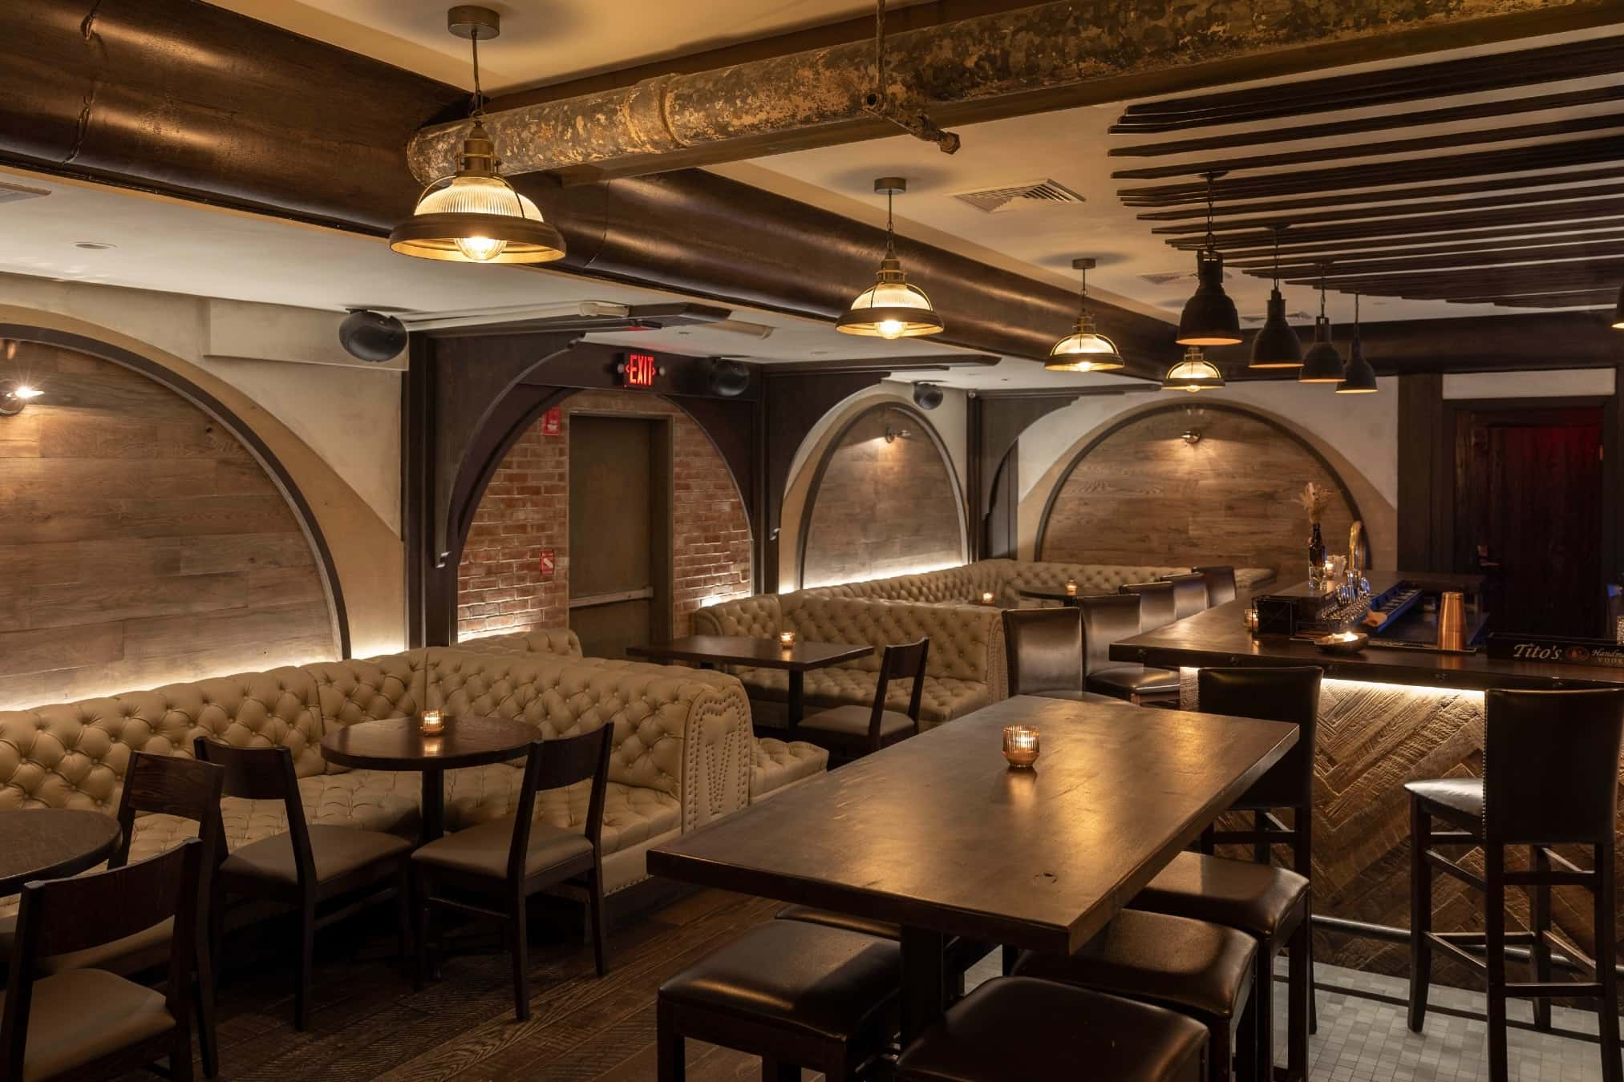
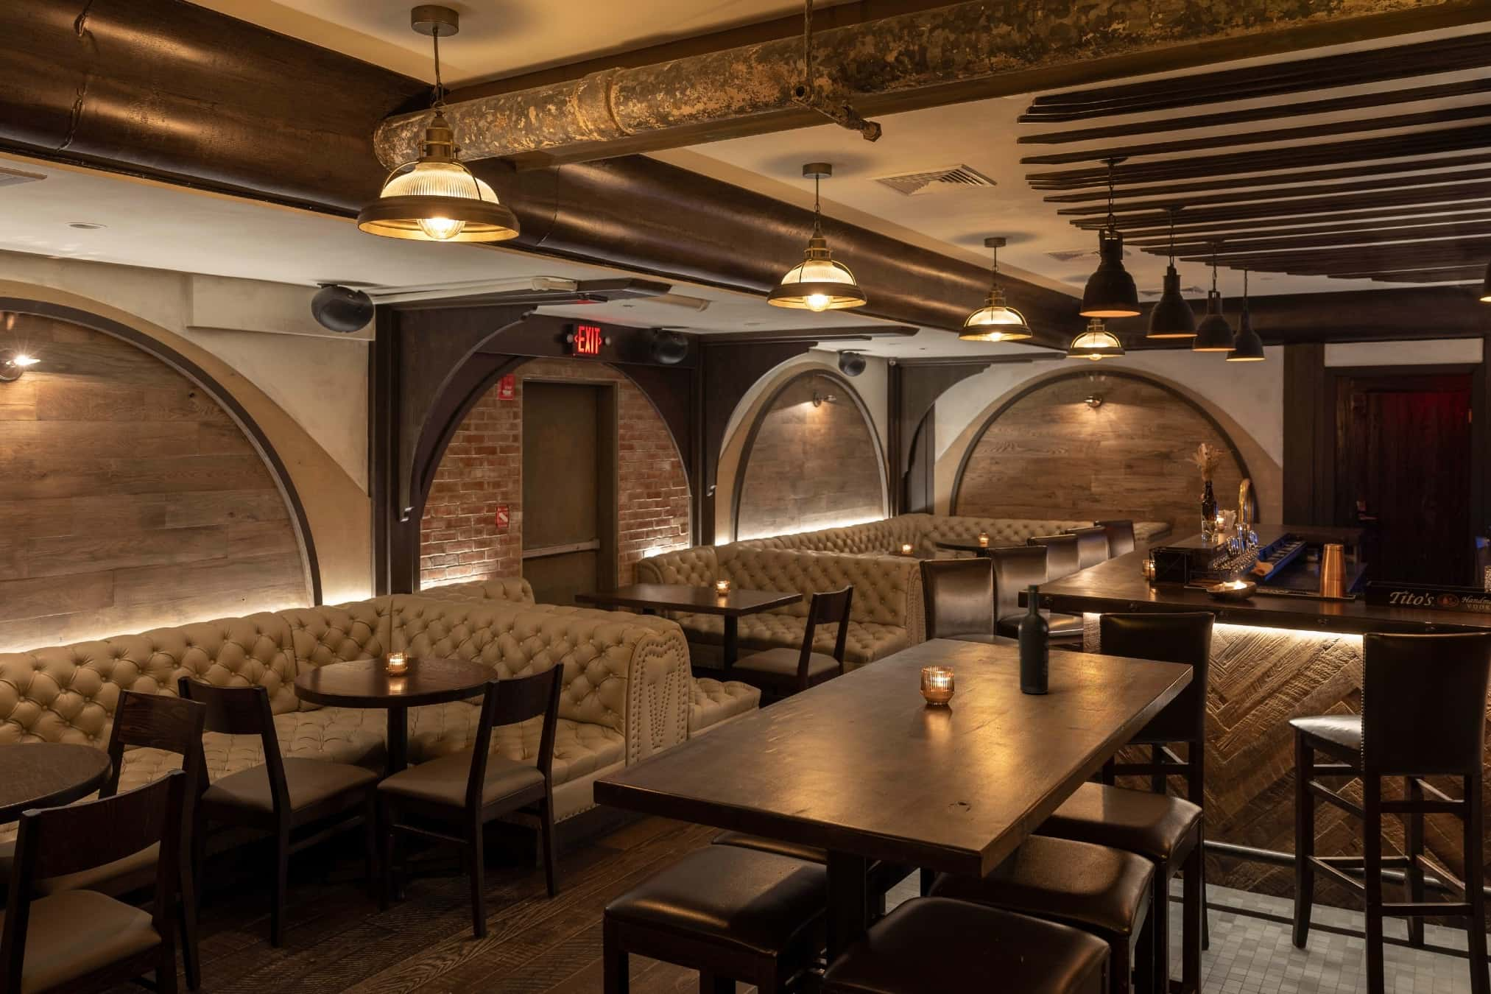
+ wine bottle [1017,584,1049,694]
